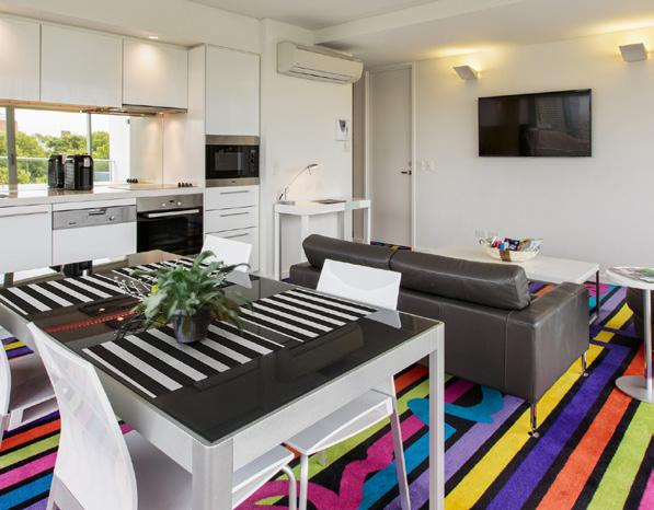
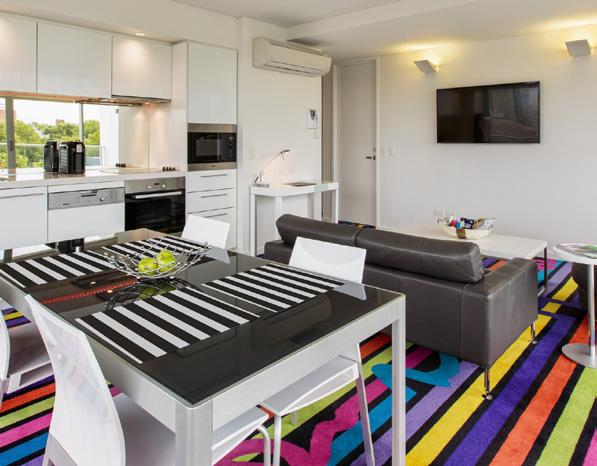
- potted plant [128,250,255,344]
